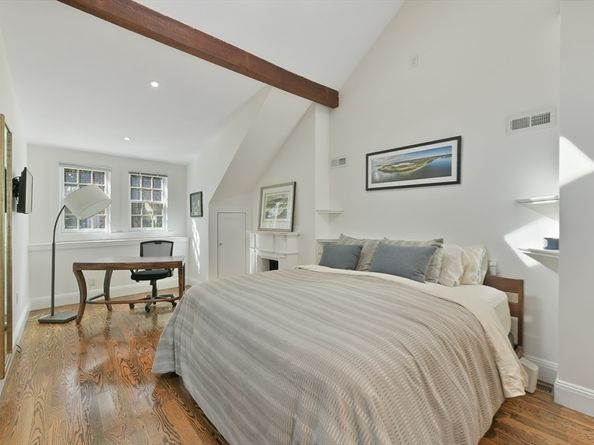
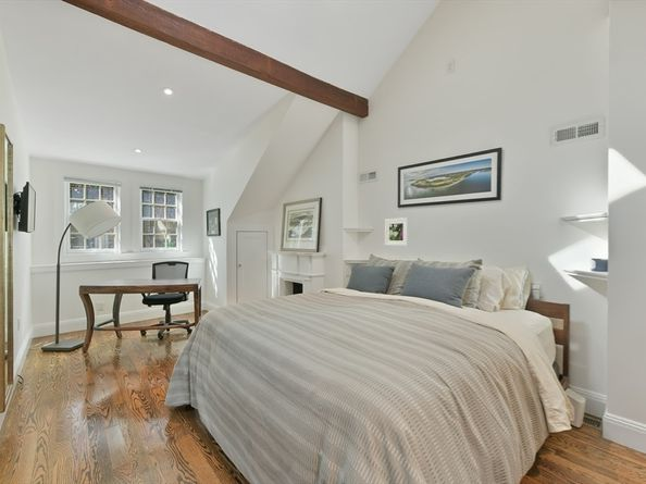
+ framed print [384,216,409,247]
